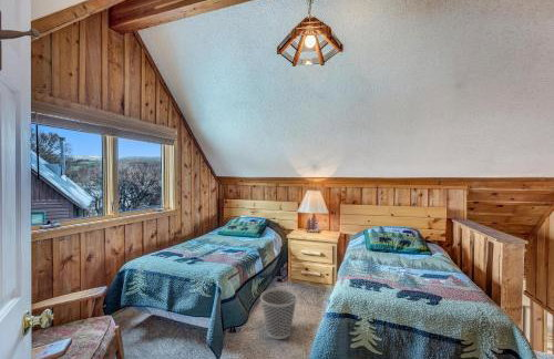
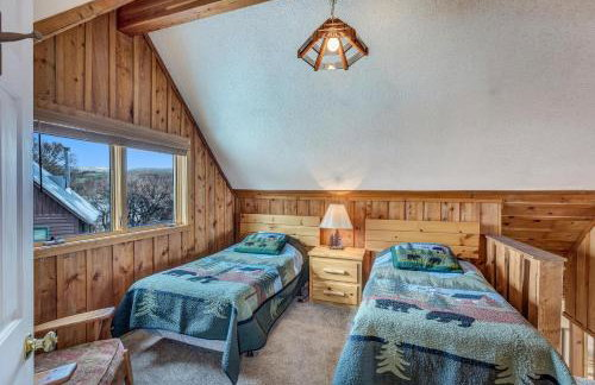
- wastebasket [259,287,298,340]
